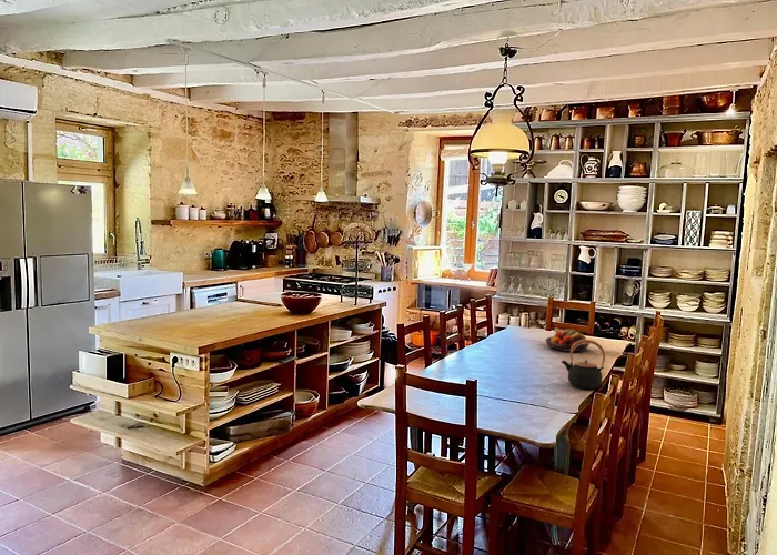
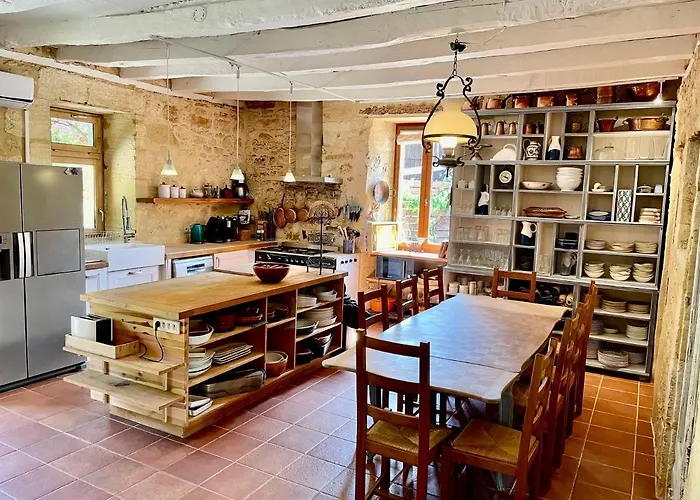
- fruit bowl [545,327,591,353]
- teapot [561,339,606,391]
